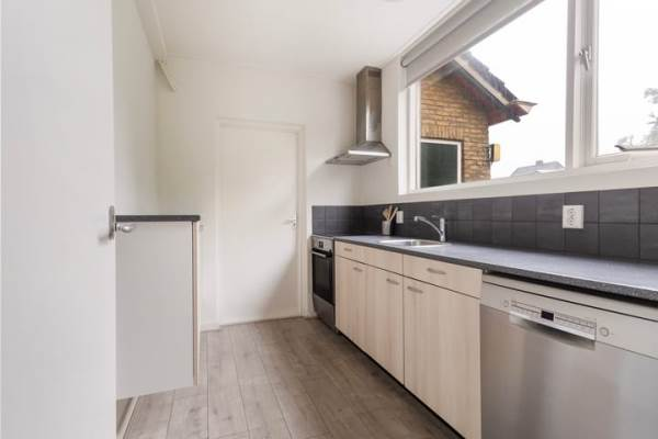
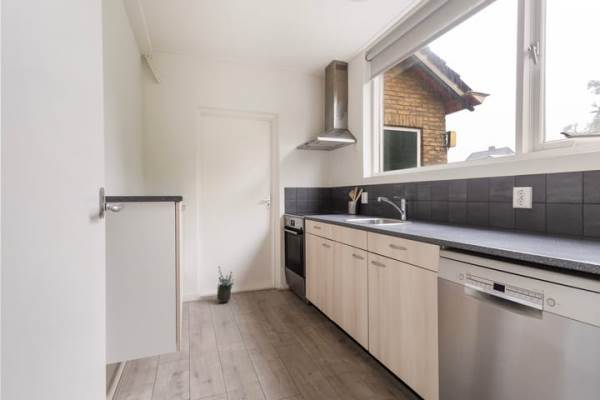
+ potted plant [216,265,235,304]
